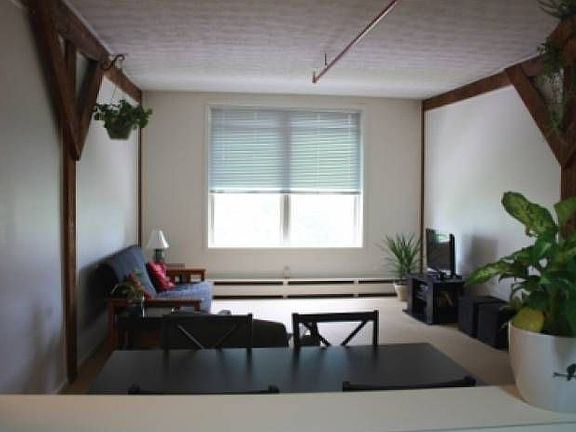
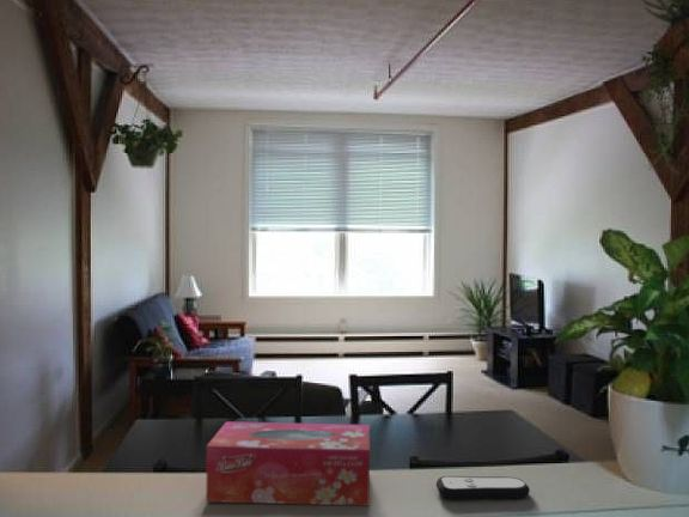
+ remote control [435,475,531,501]
+ tissue box [205,420,371,507]
